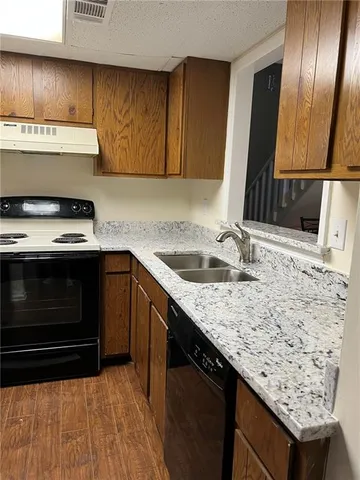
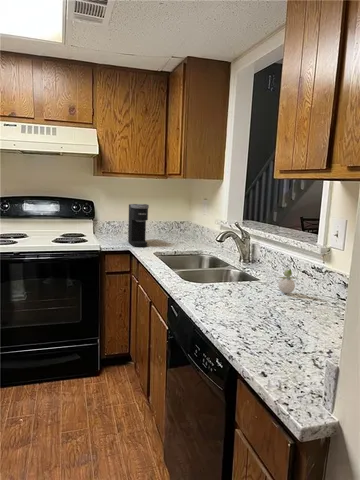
+ flower [277,265,296,294]
+ coffee maker [127,203,150,248]
